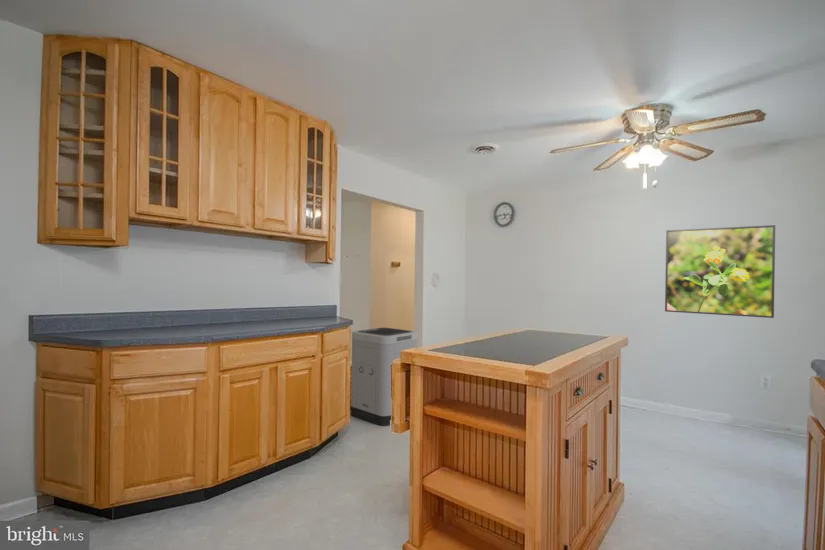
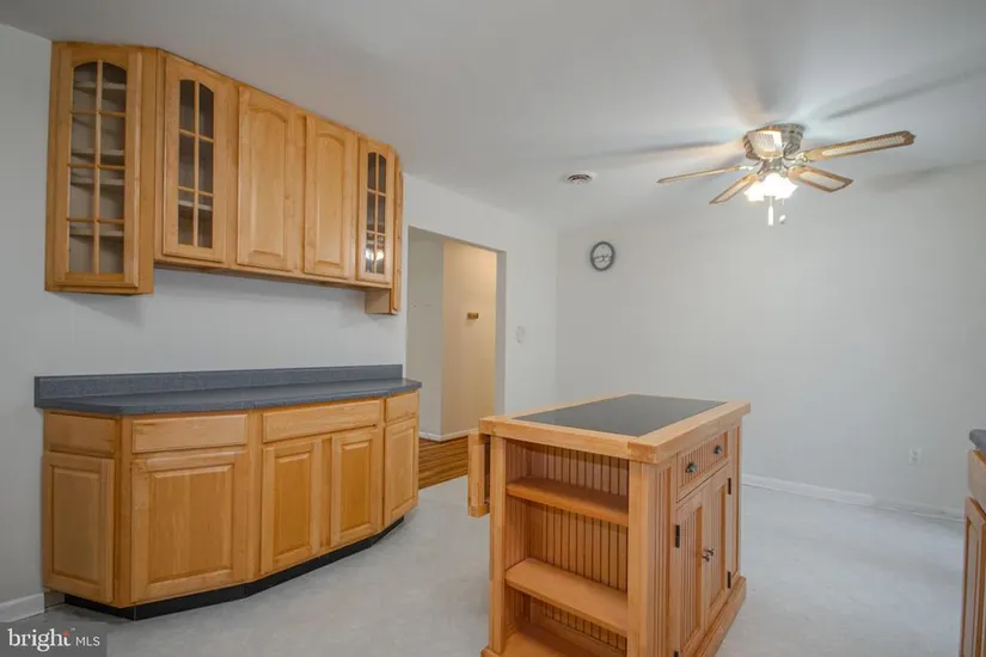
- trash can [350,327,419,427]
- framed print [664,224,776,319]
